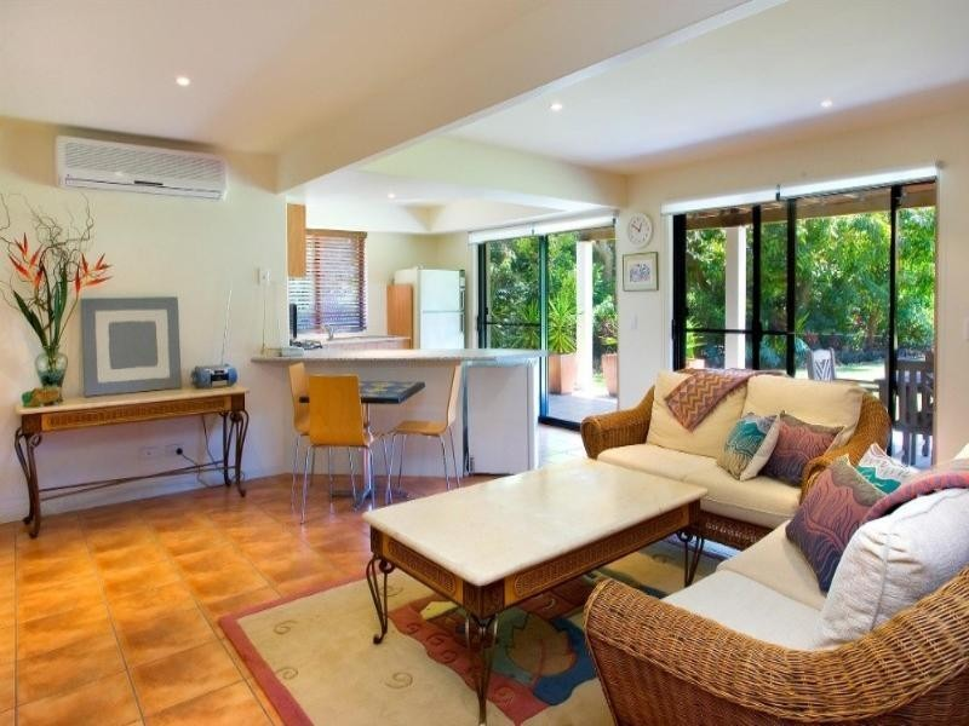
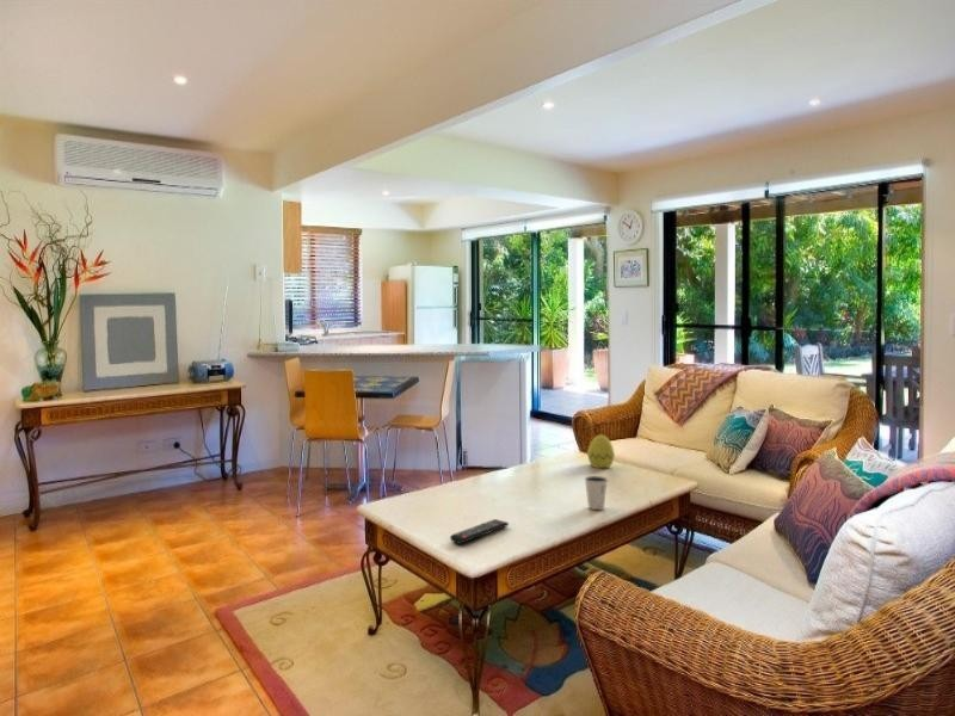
+ dixie cup [584,475,609,511]
+ remote control [449,518,510,545]
+ decorative egg [586,433,616,469]
